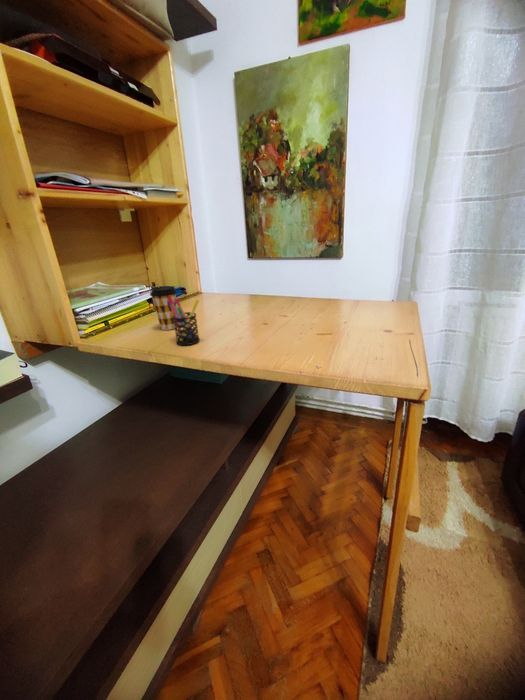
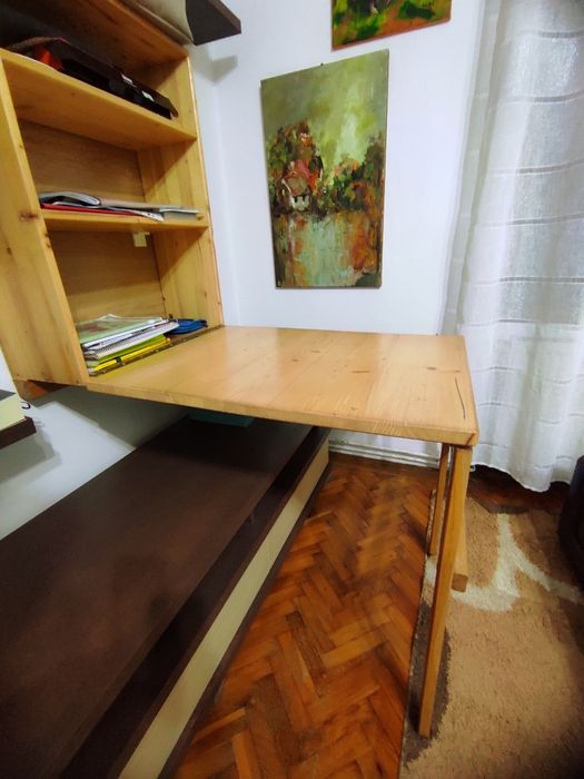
- pen holder [167,296,201,346]
- coffee cup [149,285,178,331]
